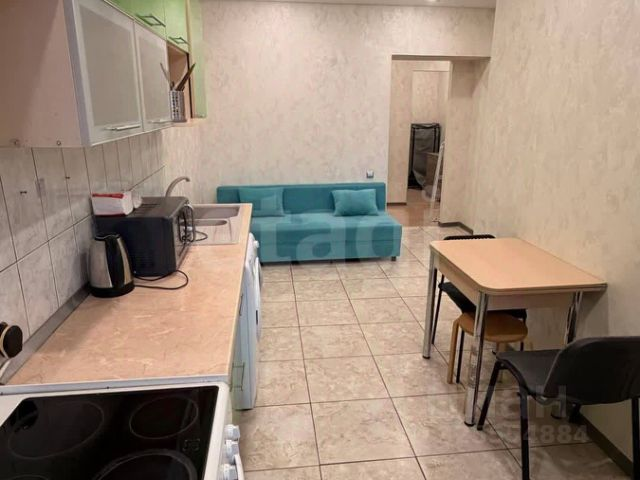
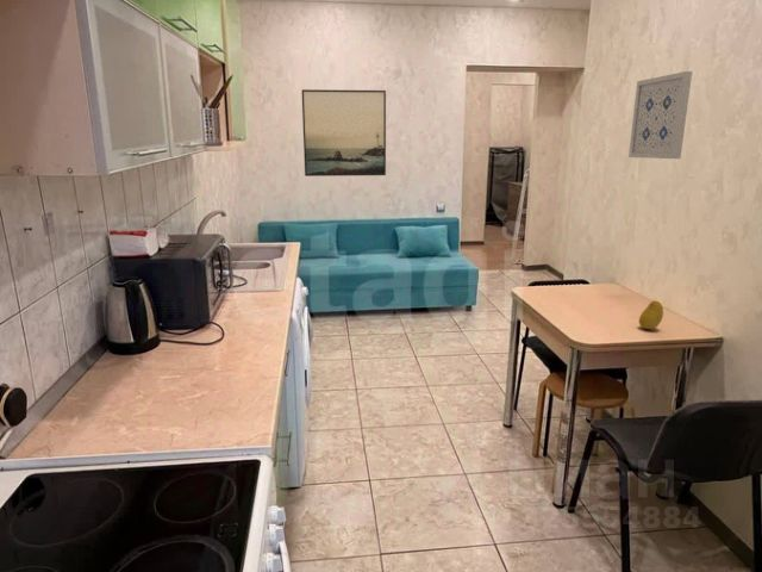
+ fruit [638,299,664,330]
+ wall art [627,70,693,160]
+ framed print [300,88,387,178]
